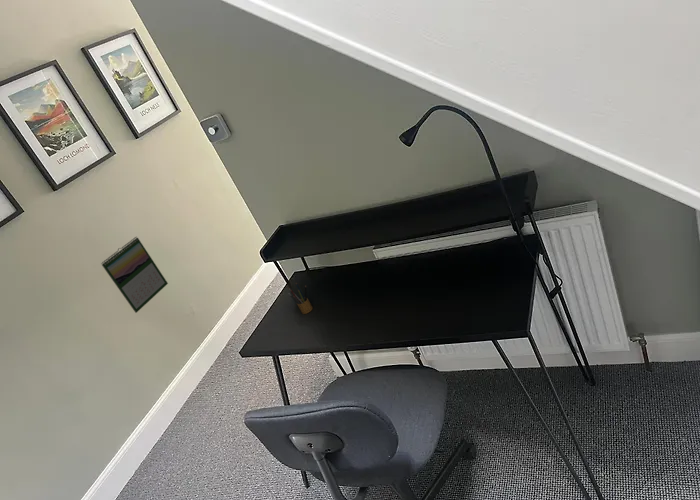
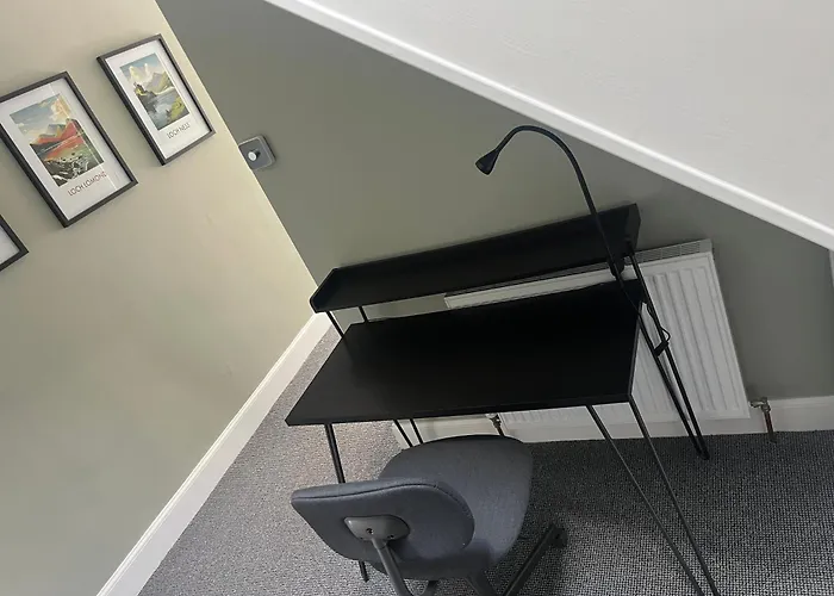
- pencil box [287,282,313,315]
- calendar [100,236,169,314]
